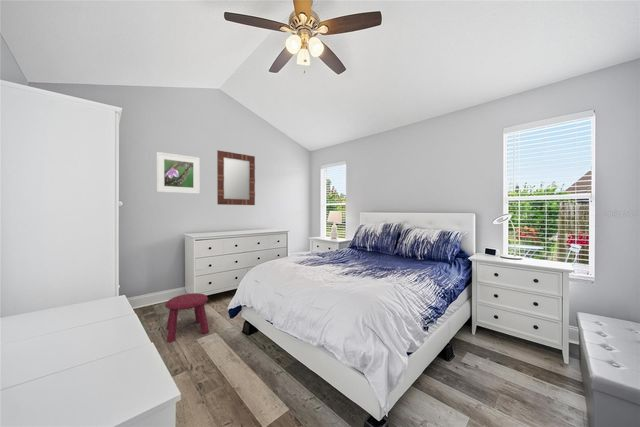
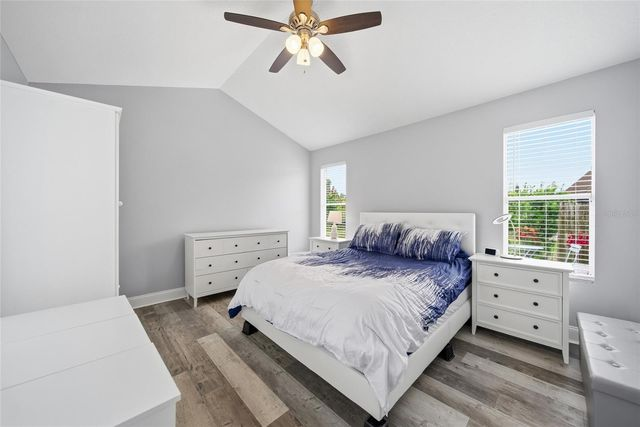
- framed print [156,151,201,195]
- stool [165,292,210,343]
- home mirror [216,149,256,206]
